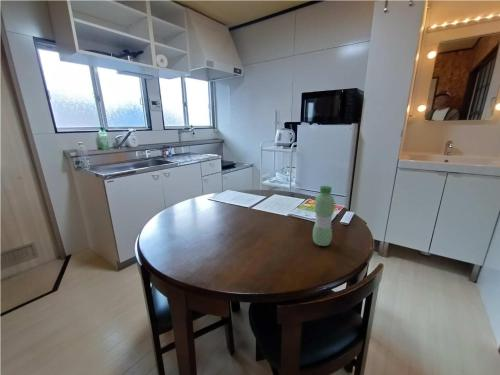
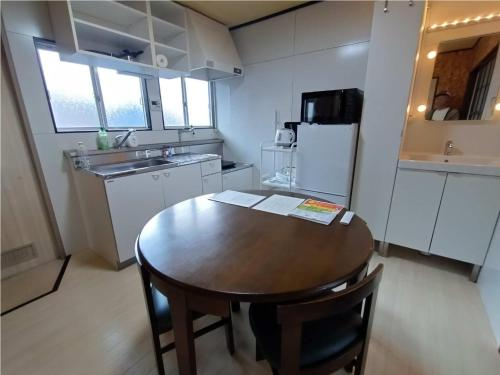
- water bottle [312,185,336,247]
